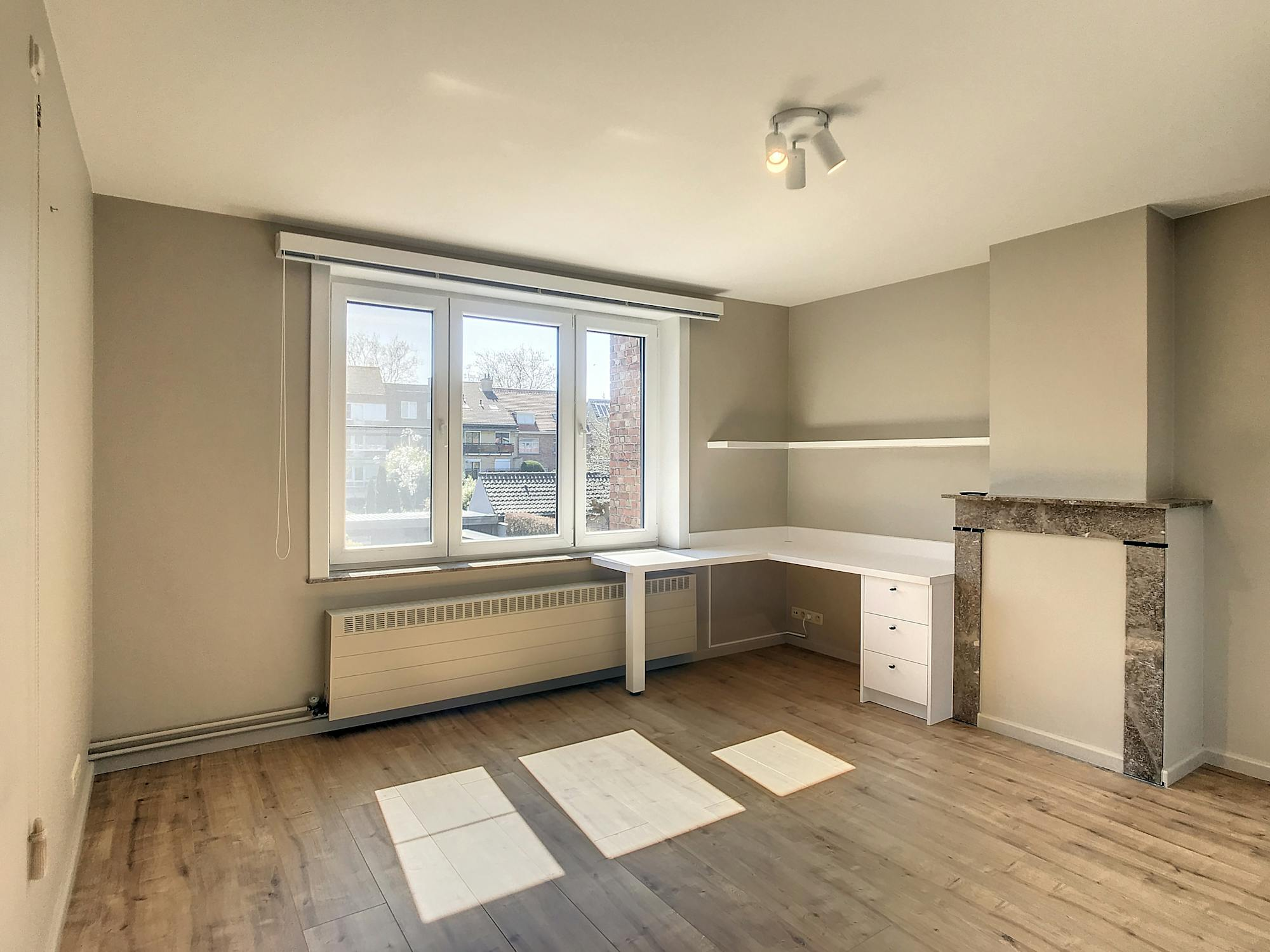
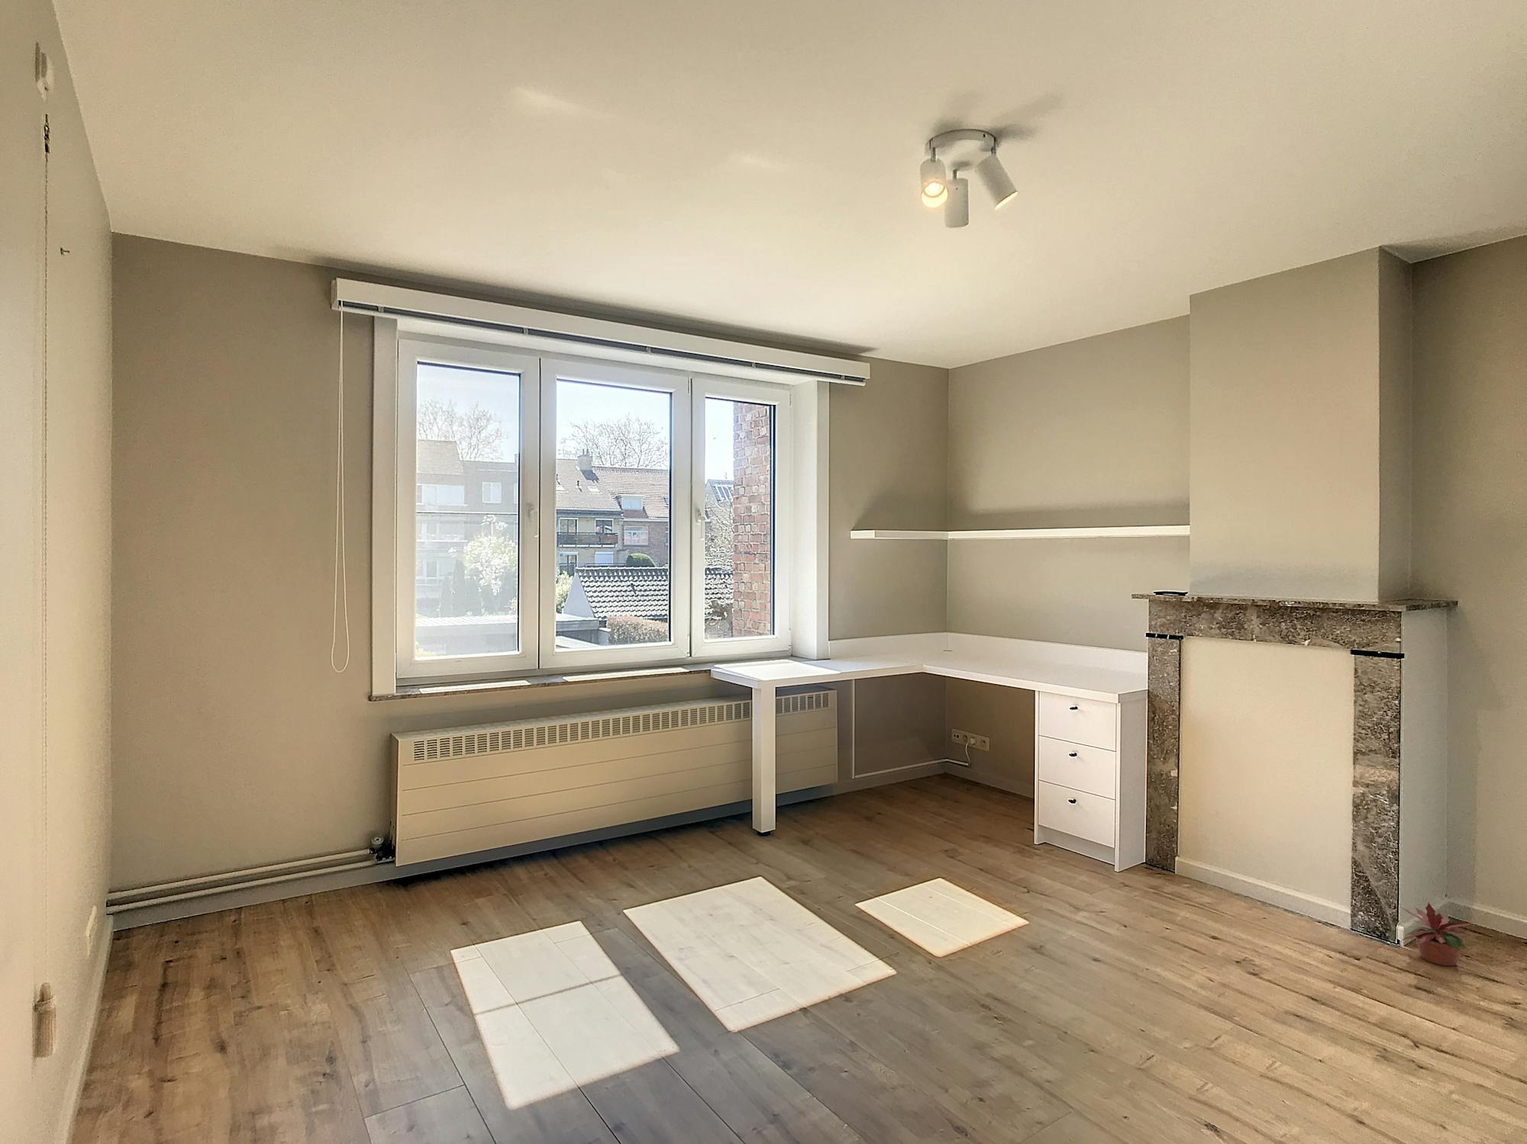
+ potted plant [1400,901,1483,967]
